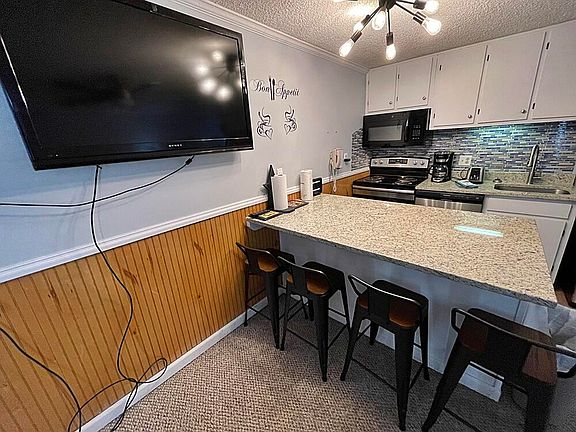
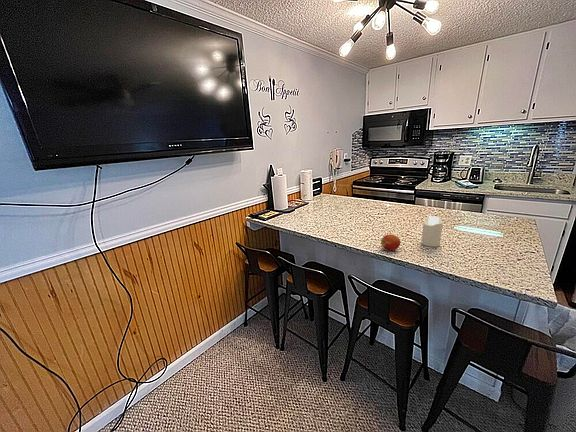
+ apple [380,233,401,251]
+ candle [421,214,443,248]
